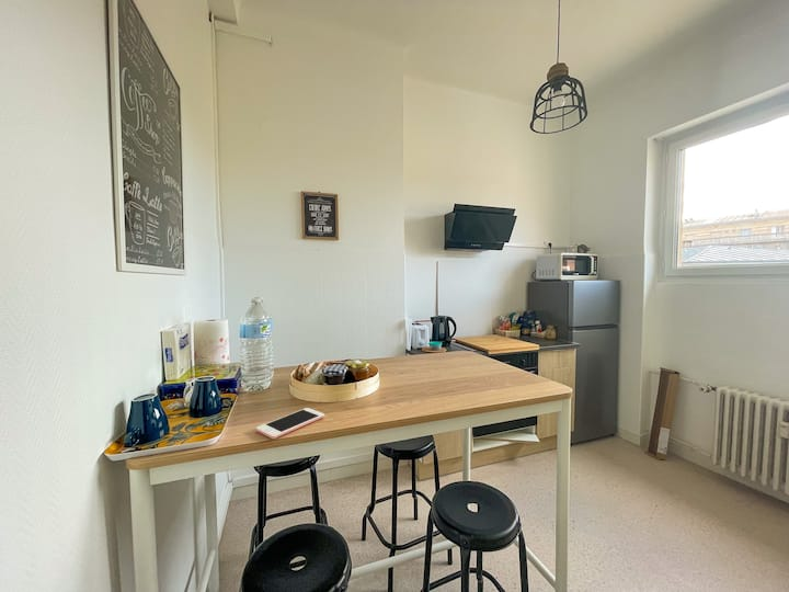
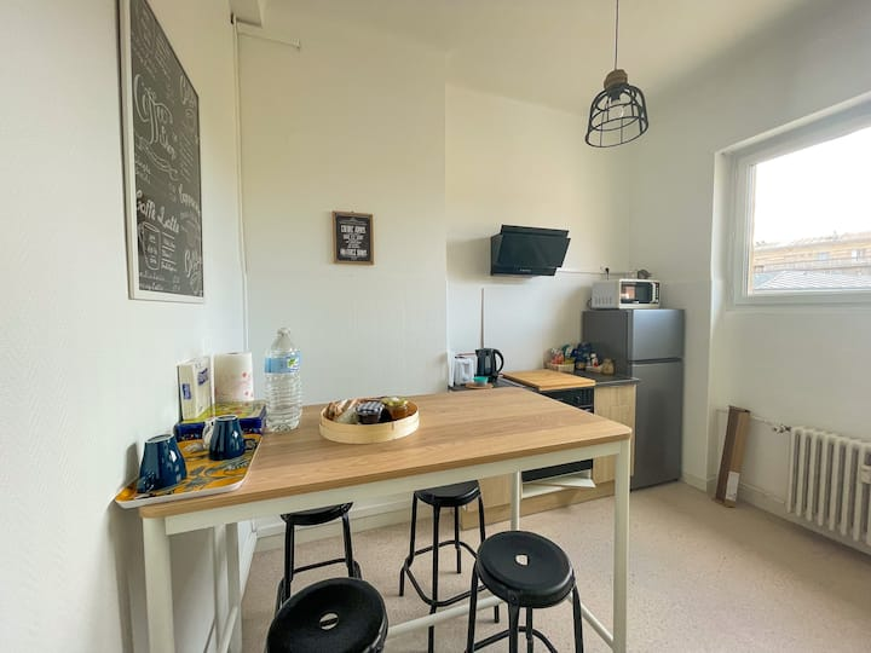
- cell phone [255,407,325,440]
